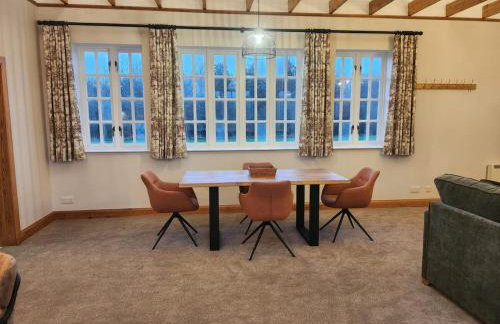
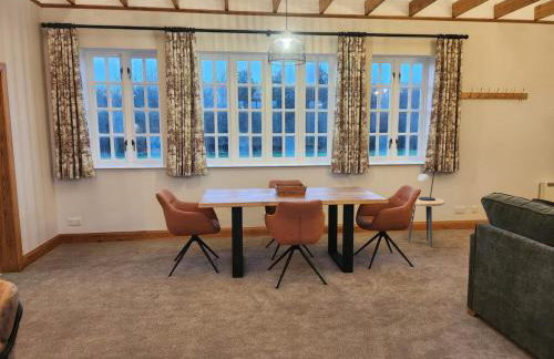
+ table lamp [417,167,437,201]
+ side table [407,196,445,248]
